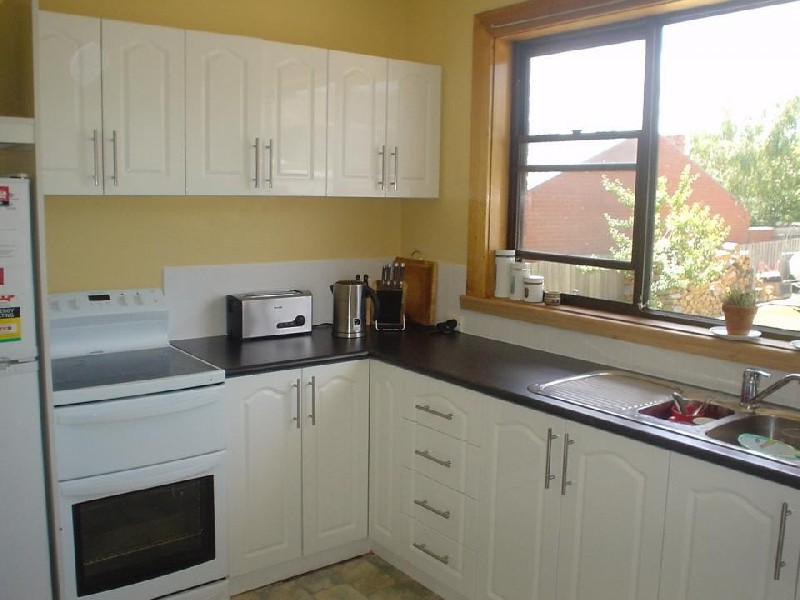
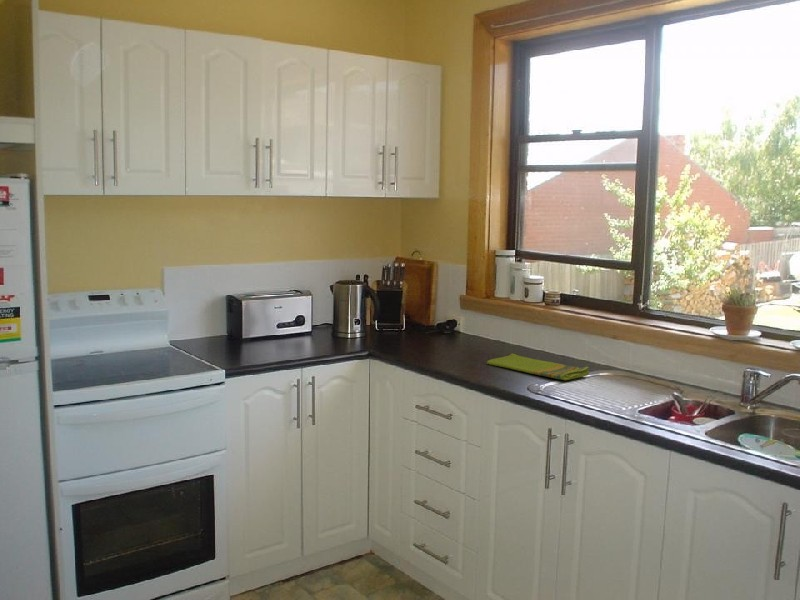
+ dish towel [486,352,590,381]
